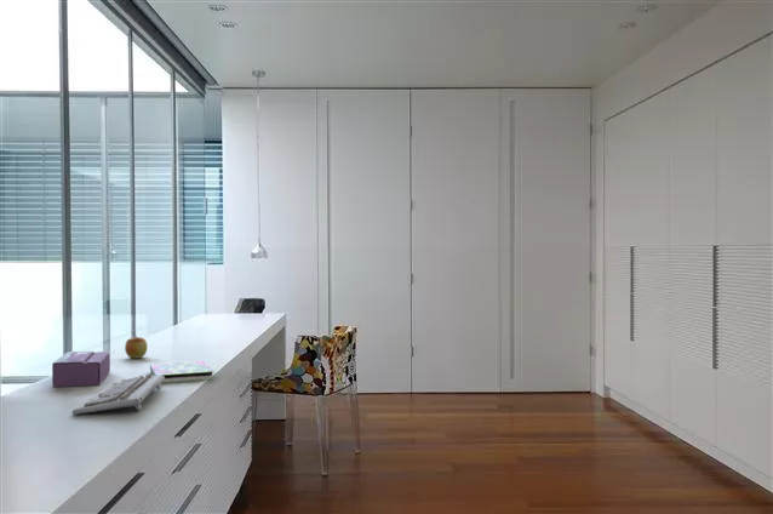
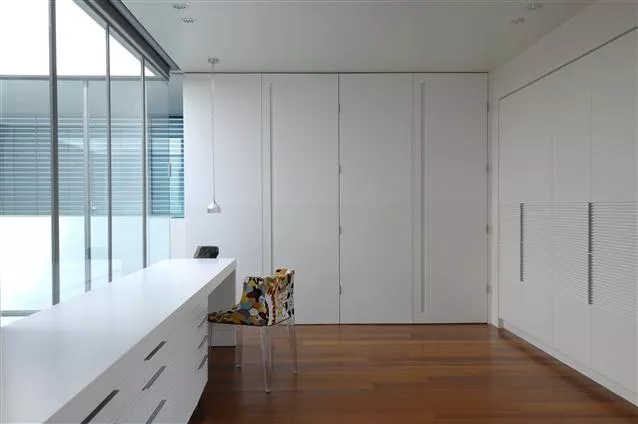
- apple [124,333,148,359]
- tissue box [51,350,111,388]
- keyboard [71,372,165,416]
- book [149,360,214,383]
